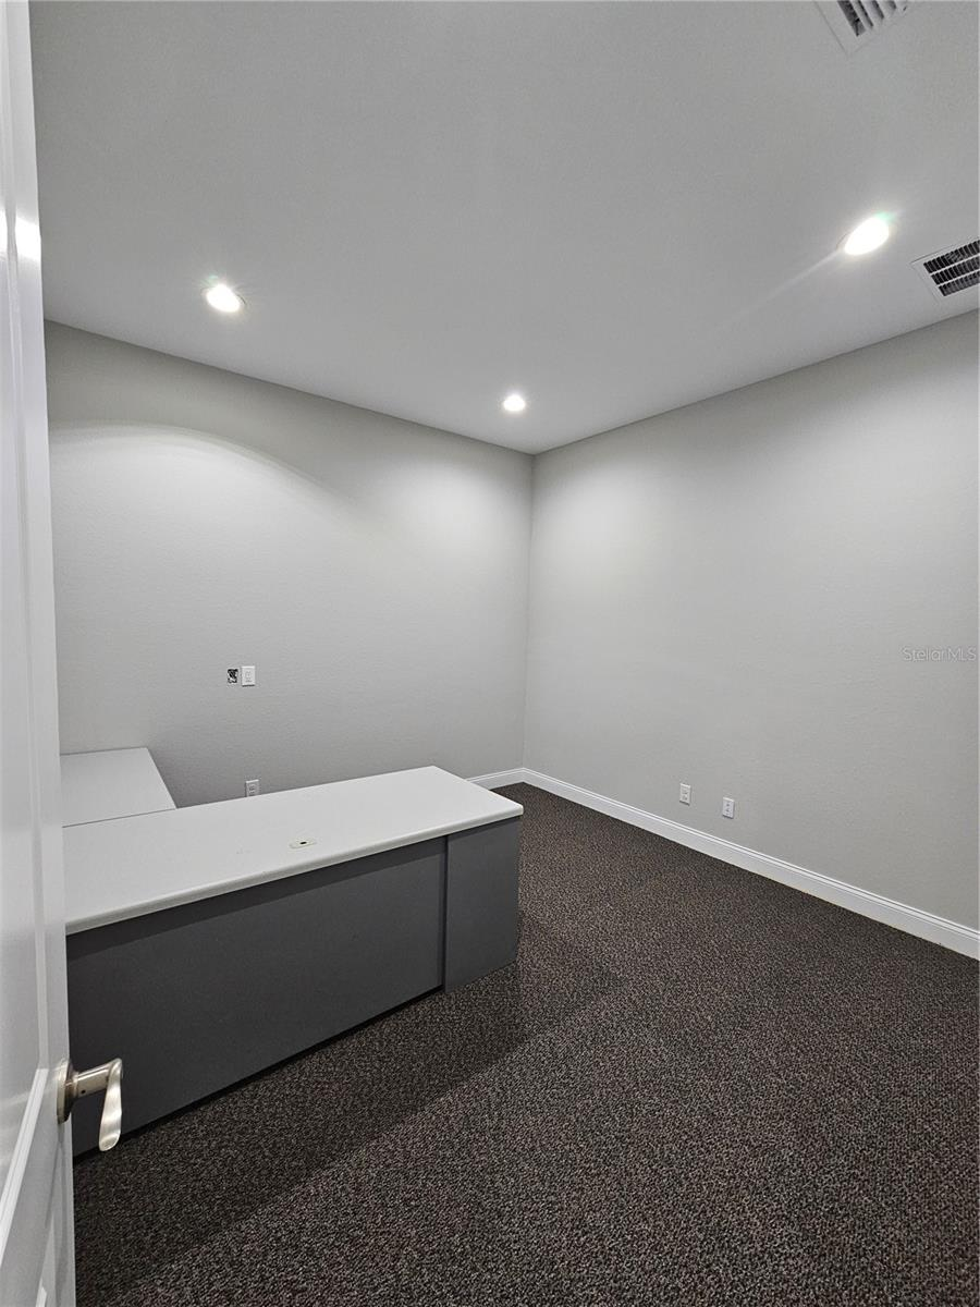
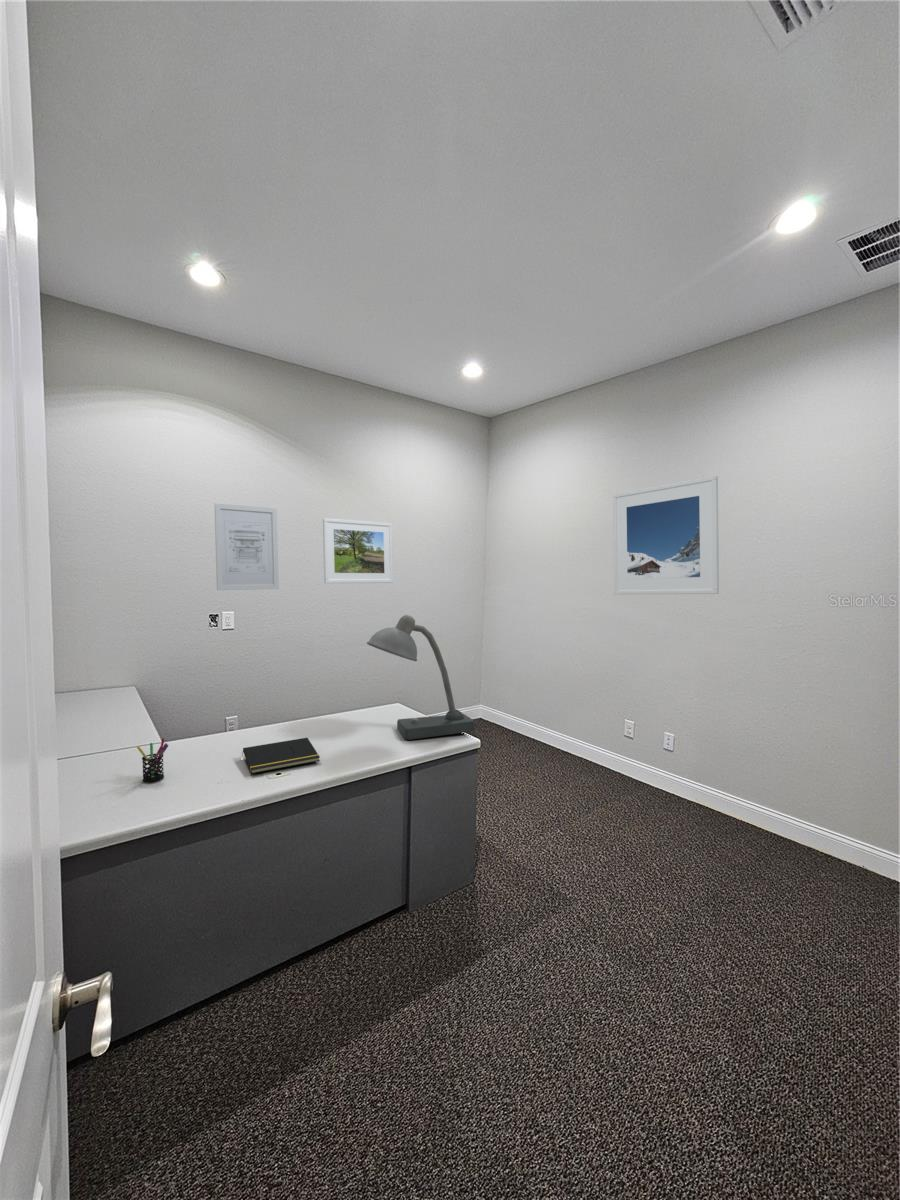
+ notepad [241,737,321,775]
+ wall art [214,502,280,591]
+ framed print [322,517,394,584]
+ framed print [612,475,720,596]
+ desk lamp [366,614,476,741]
+ pen holder [136,737,169,783]
